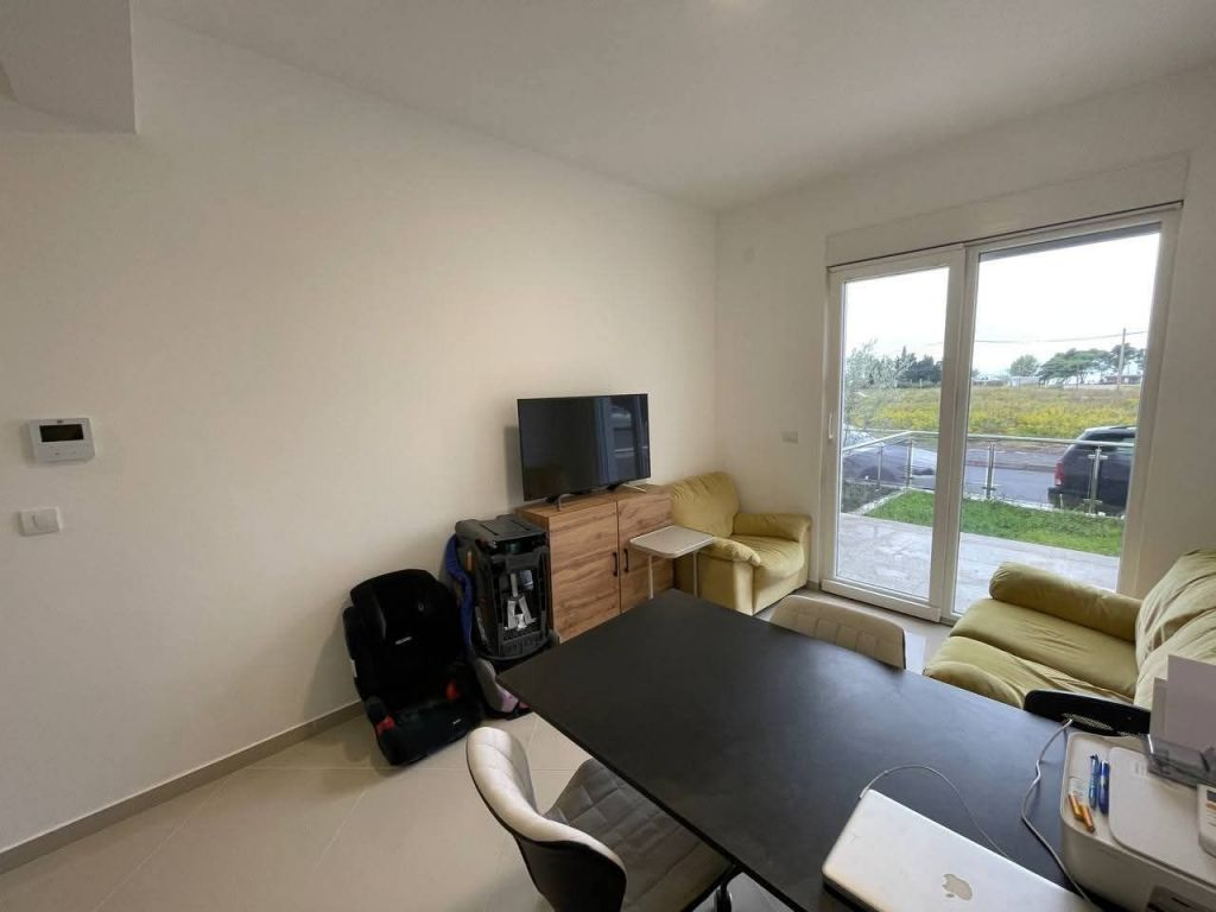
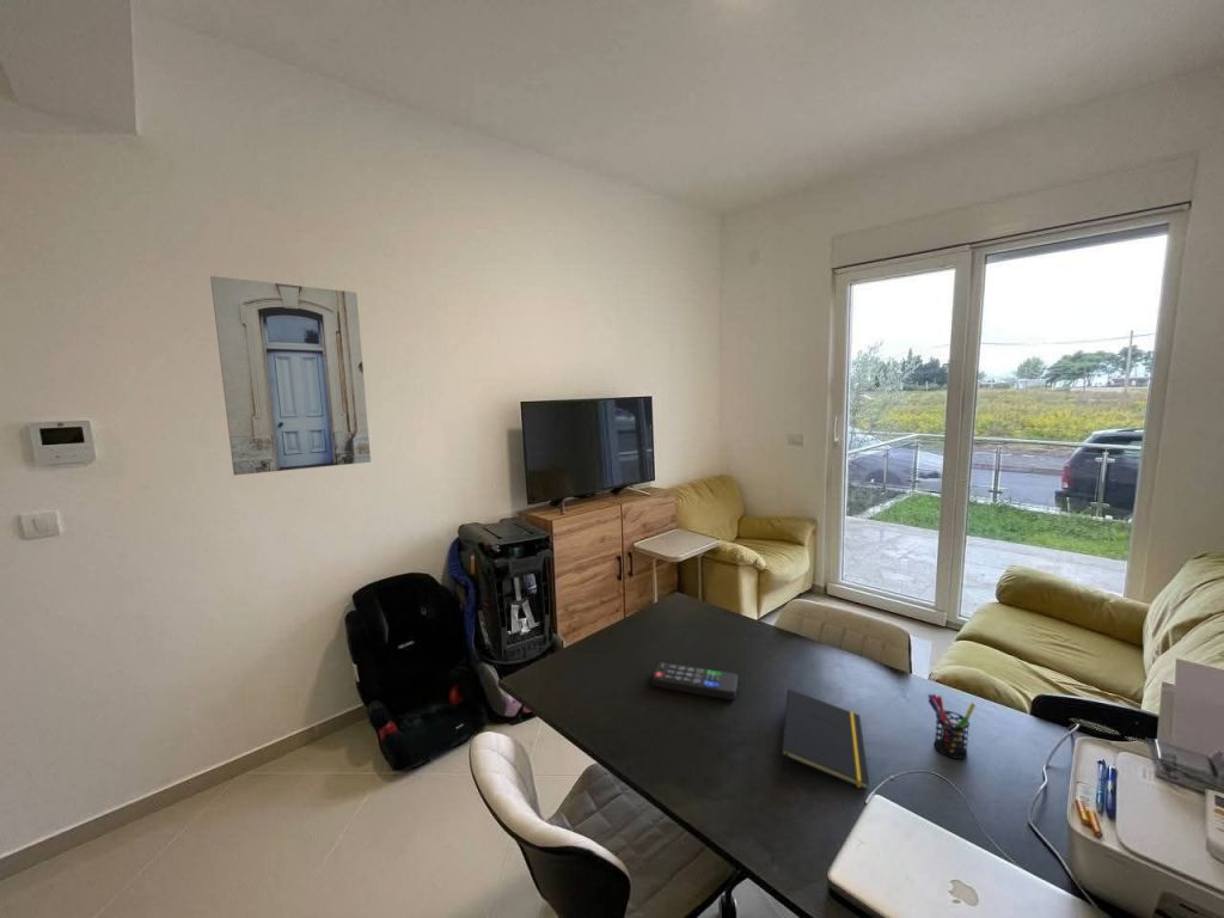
+ notepad [781,688,870,791]
+ wall art [209,275,372,477]
+ remote control [651,661,739,700]
+ pen holder [926,693,977,760]
